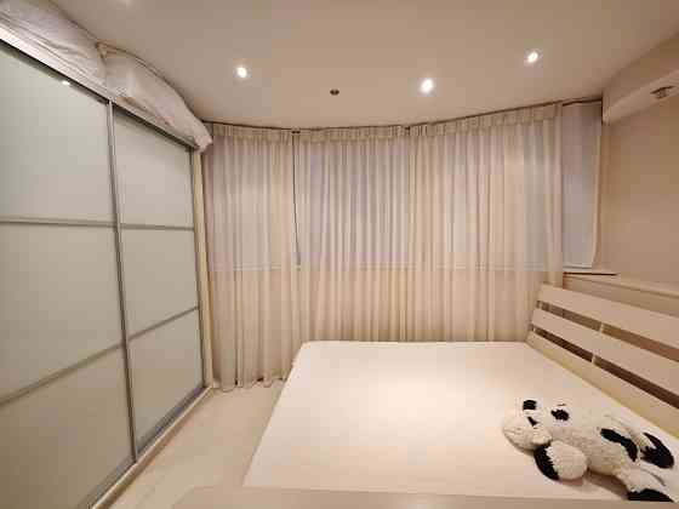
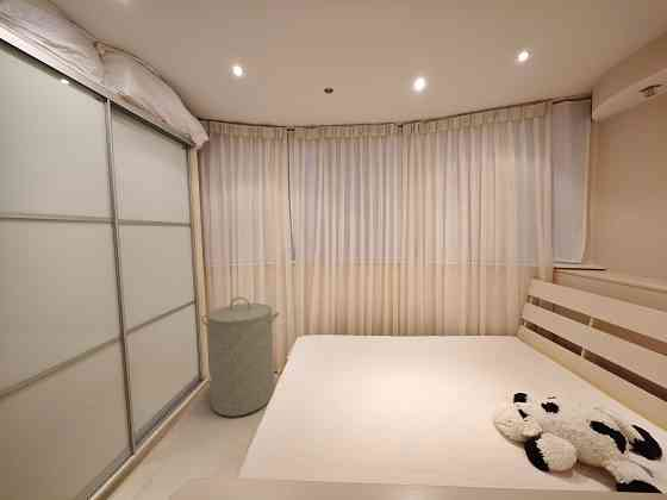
+ laundry hamper [200,296,281,418]
